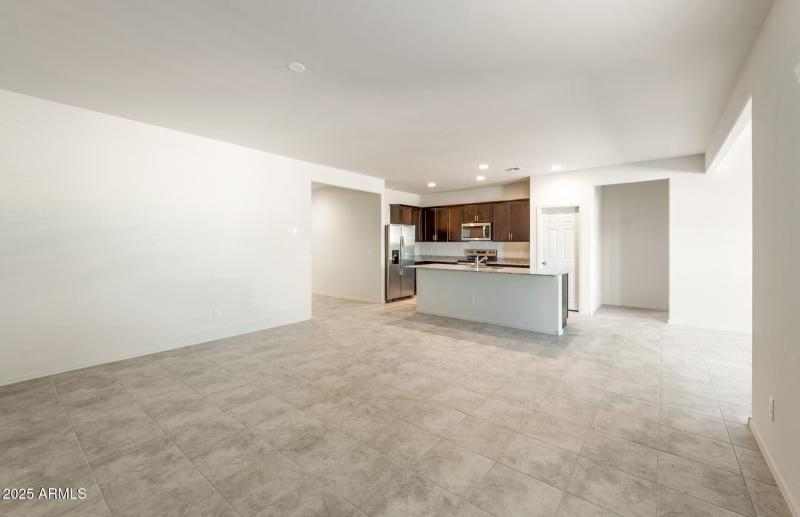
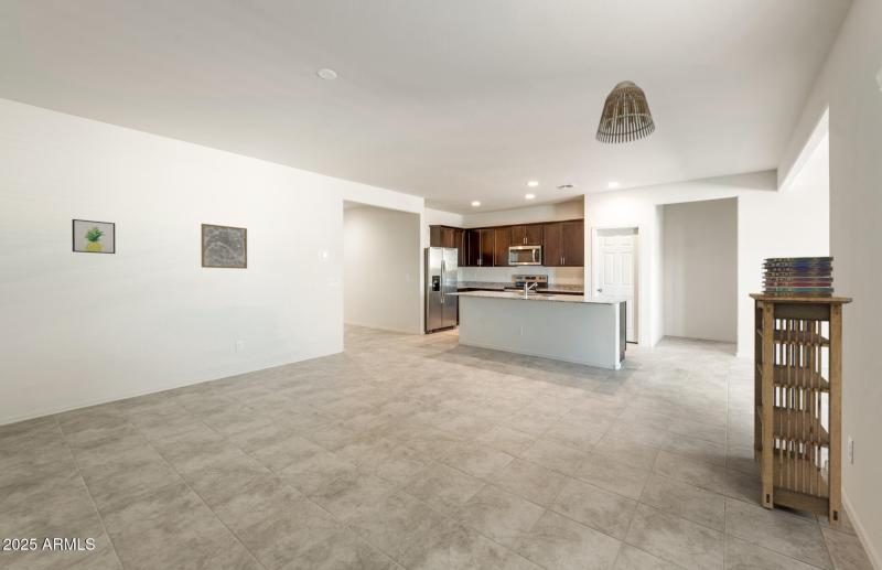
+ bookshelf [747,292,853,528]
+ wall art [201,223,248,270]
+ book stack [760,256,836,298]
+ lamp shade [594,79,656,144]
+ wall art [71,218,117,255]
